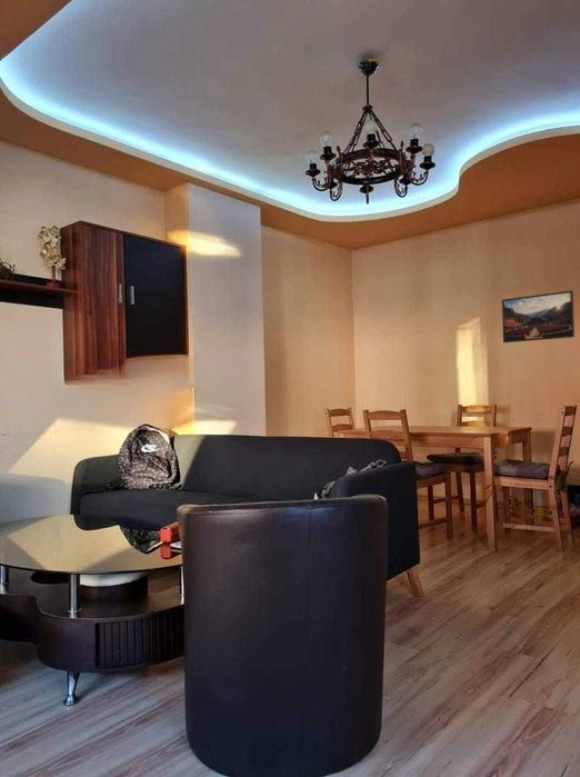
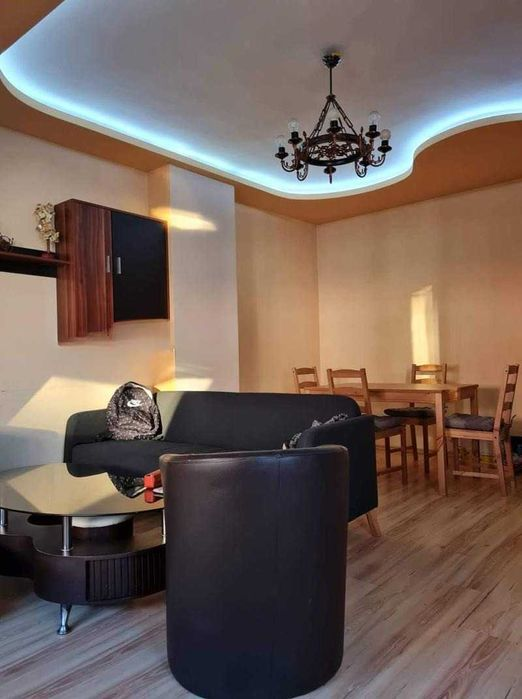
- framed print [501,289,576,343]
